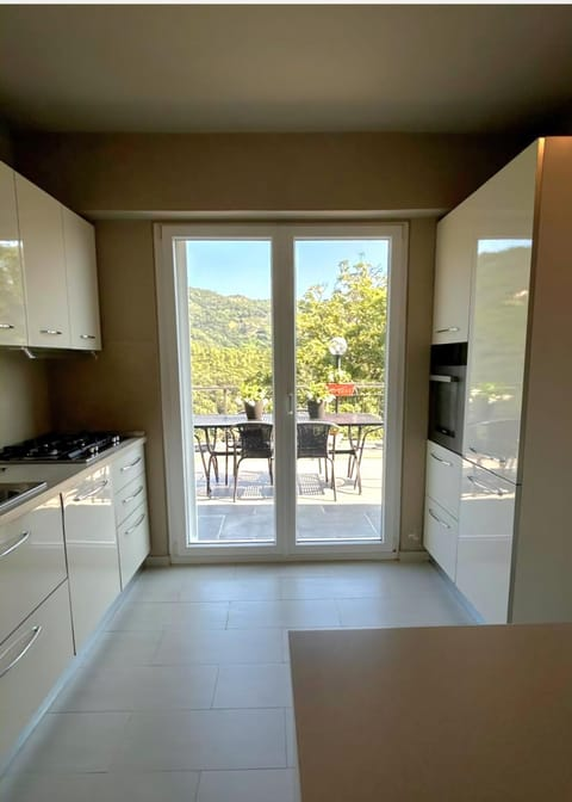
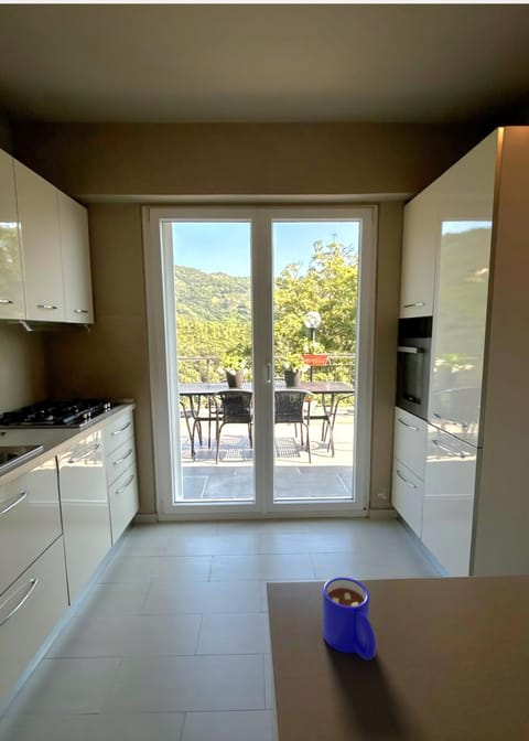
+ mug [322,576,377,661]
